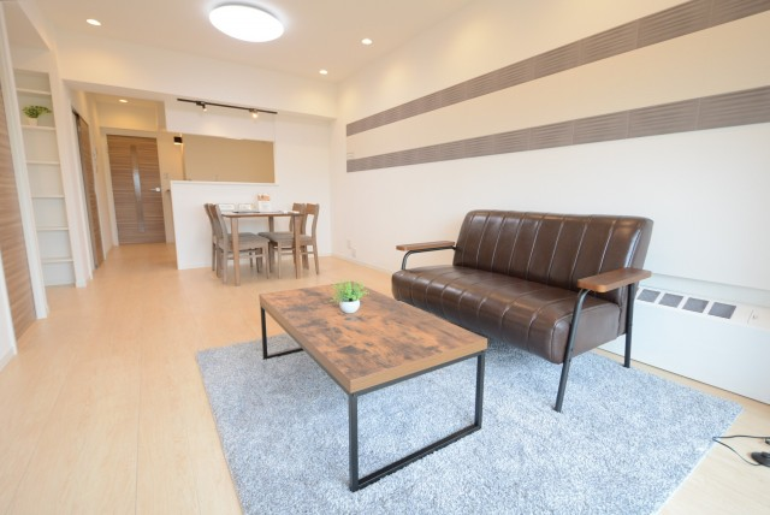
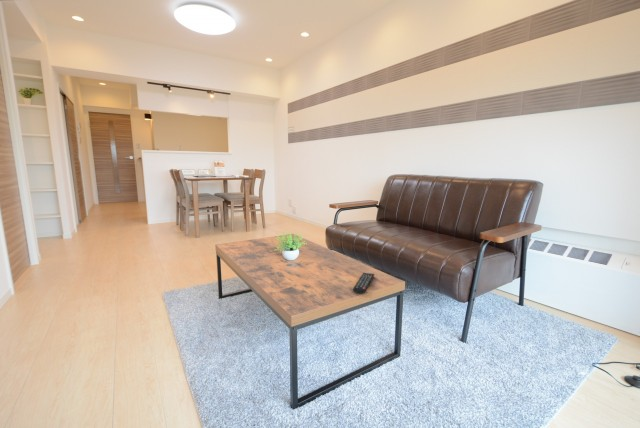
+ remote control [352,272,376,295]
